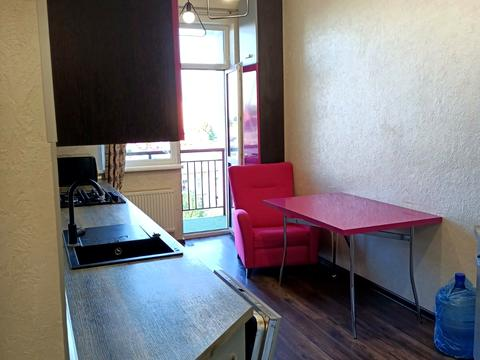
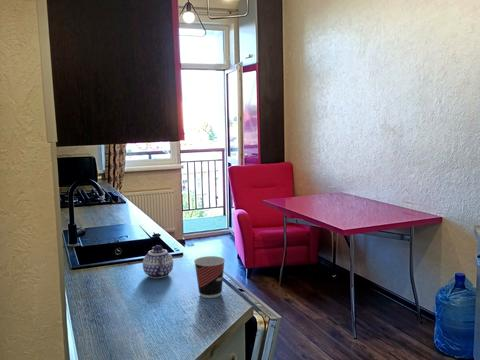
+ cup [193,255,226,299]
+ teapot [142,244,174,279]
